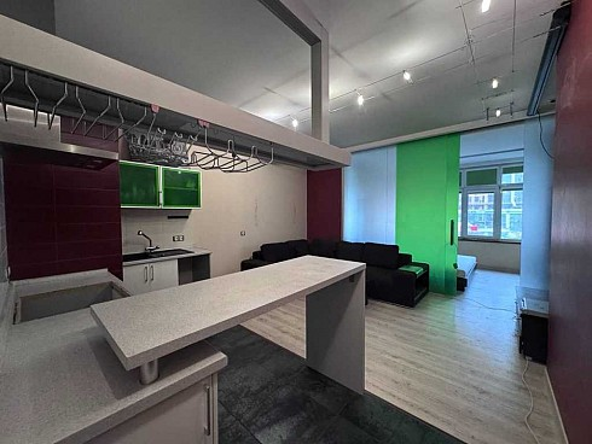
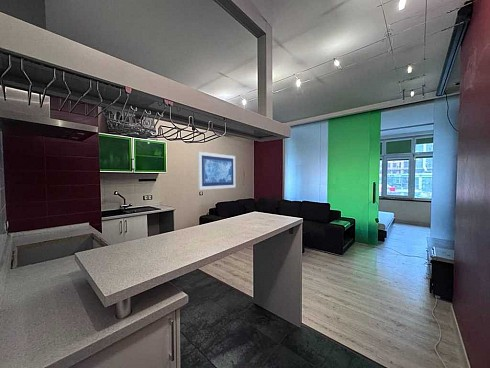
+ wall art [197,151,236,191]
